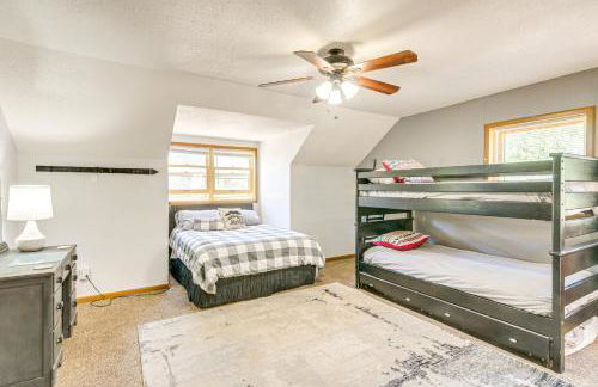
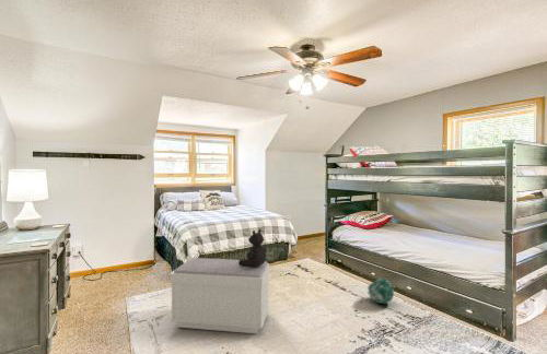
+ teddy bear [238,227,268,268]
+ ball [366,276,395,305]
+ bench [170,257,270,334]
